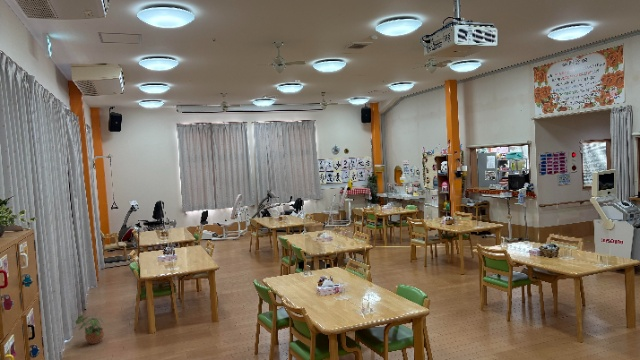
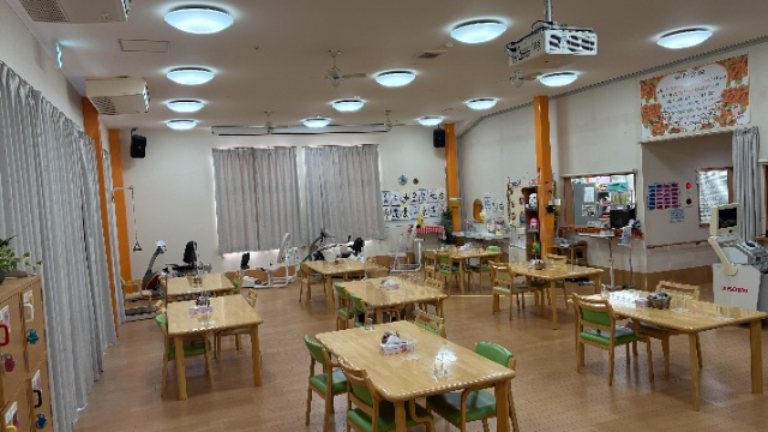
- potted plant [75,313,105,345]
